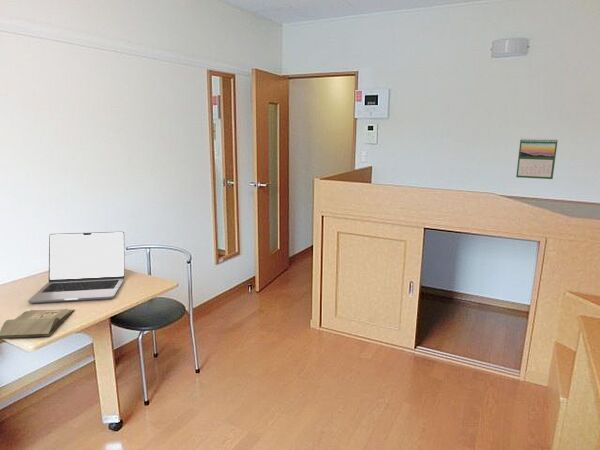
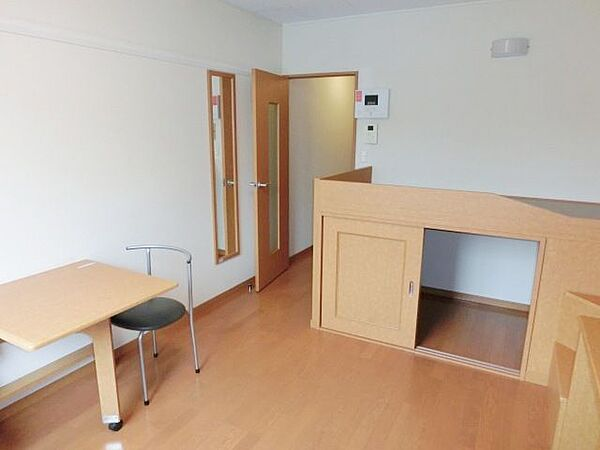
- laptop [27,231,126,304]
- calendar [515,137,559,180]
- hardback book [0,308,76,340]
